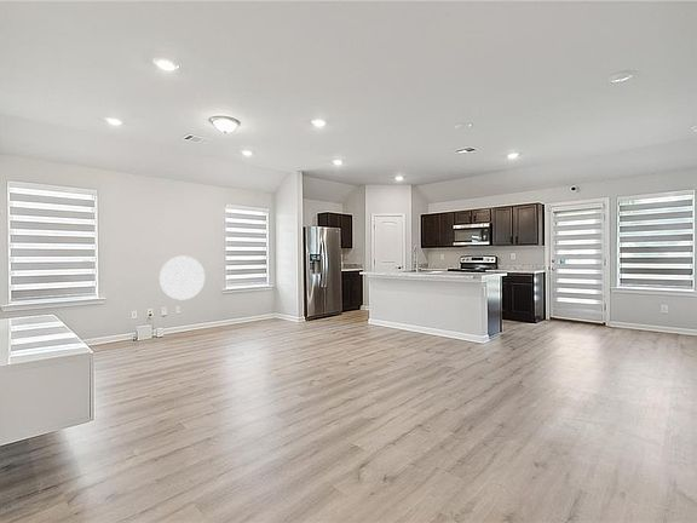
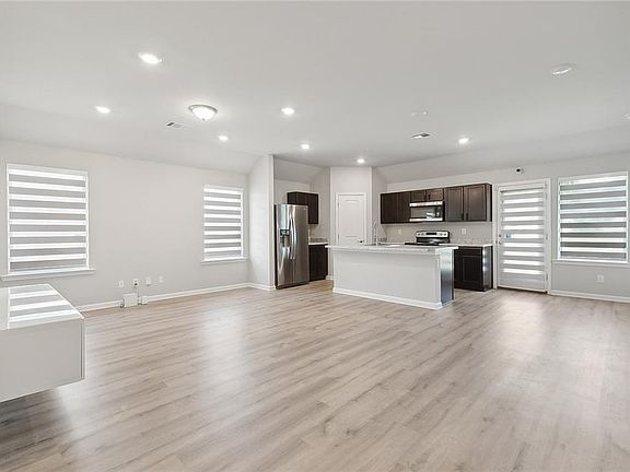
- home mirror [159,255,206,300]
